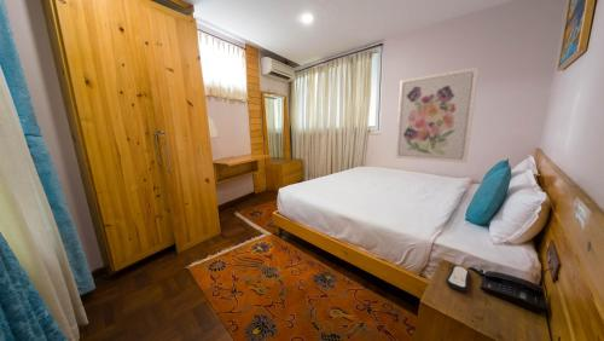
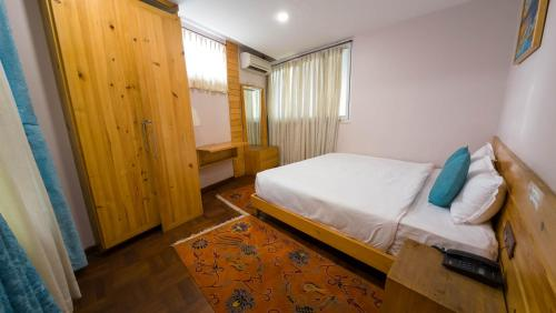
- wall art [395,65,480,164]
- remote control [445,265,471,293]
